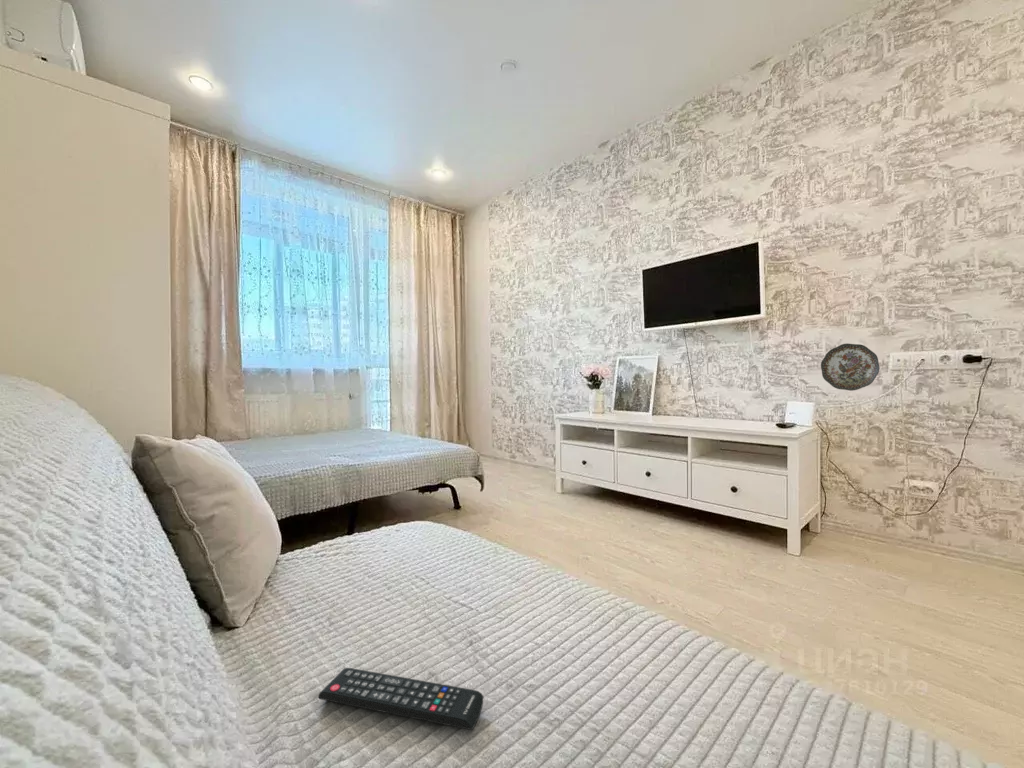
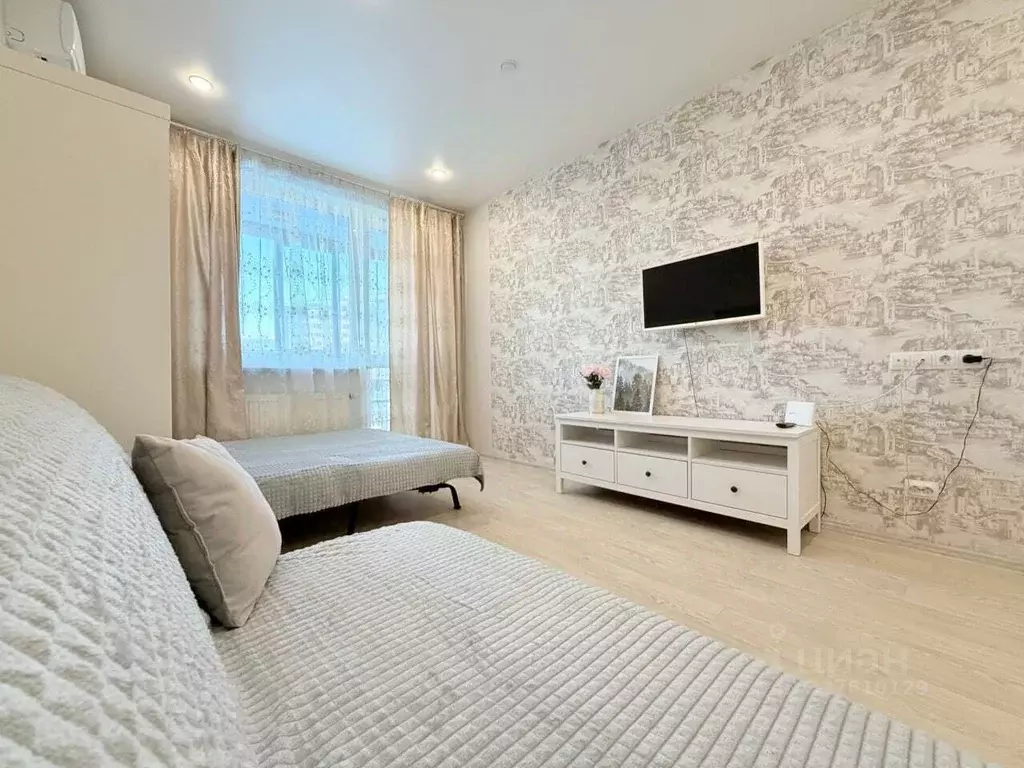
- decorative plate [820,343,881,392]
- remote control [317,667,484,731]
